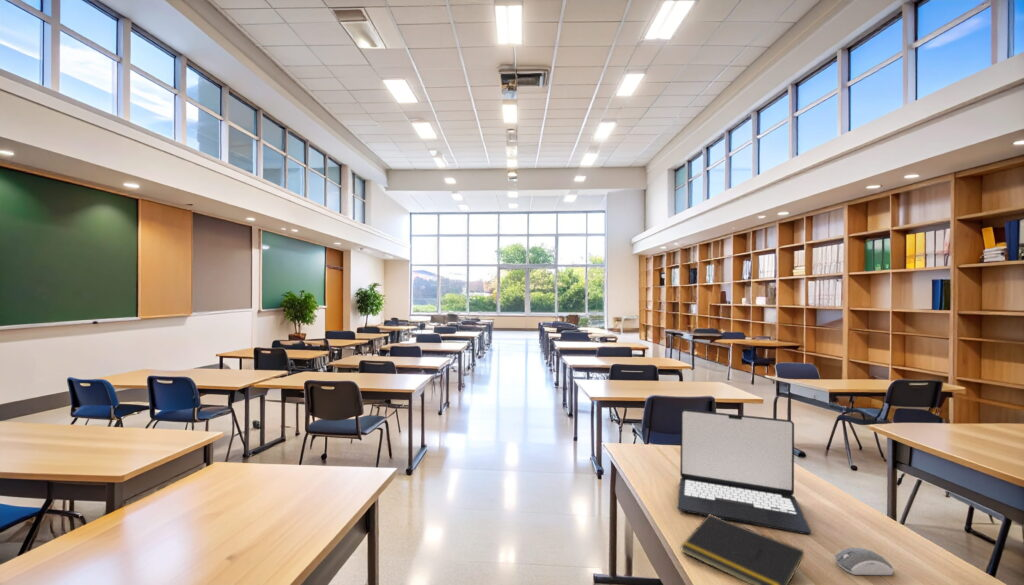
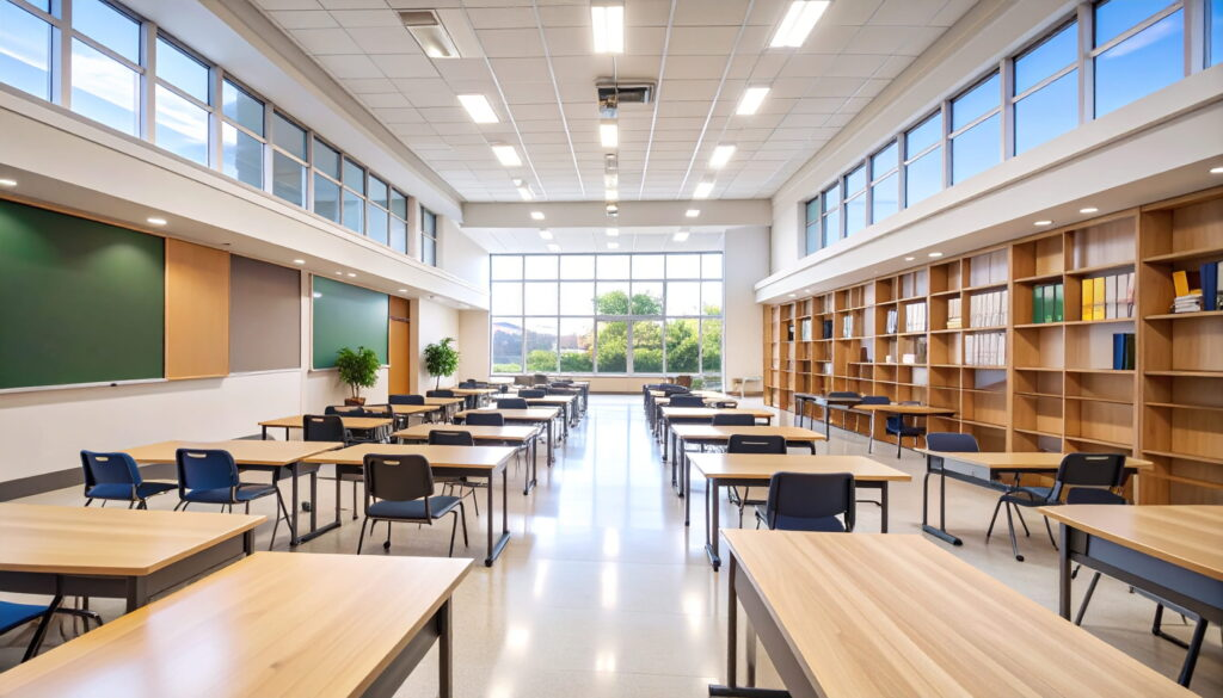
- computer mouse [834,547,895,576]
- notepad [680,514,805,585]
- laptop [677,408,812,535]
